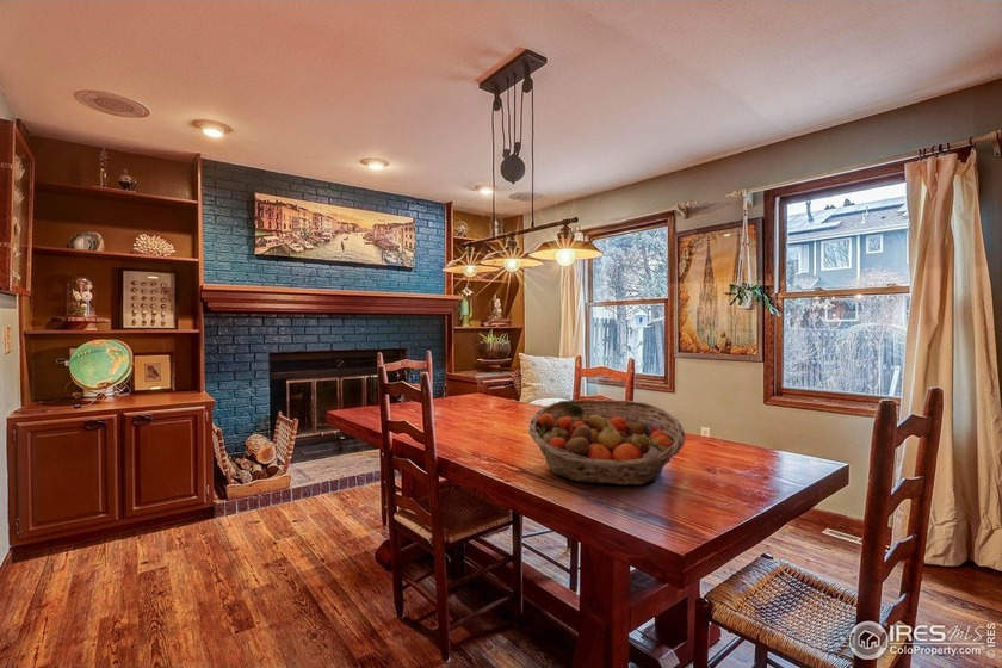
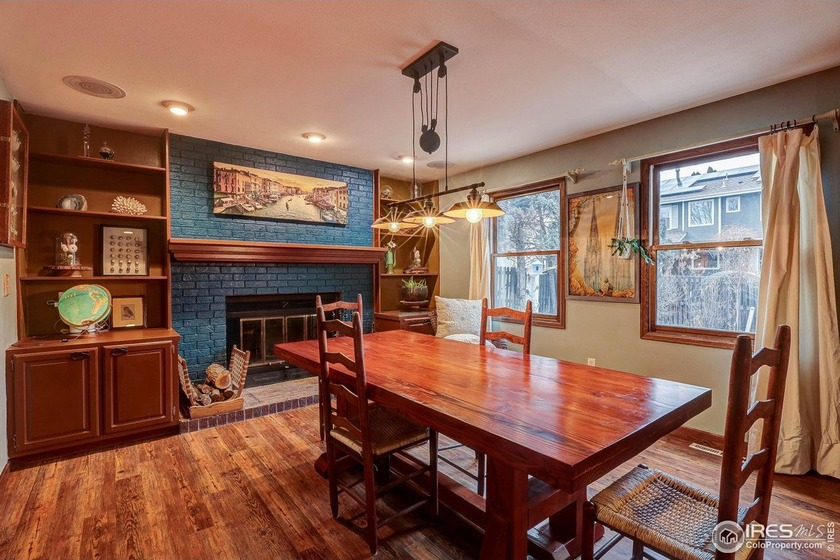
- fruit basket [527,398,687,487]
